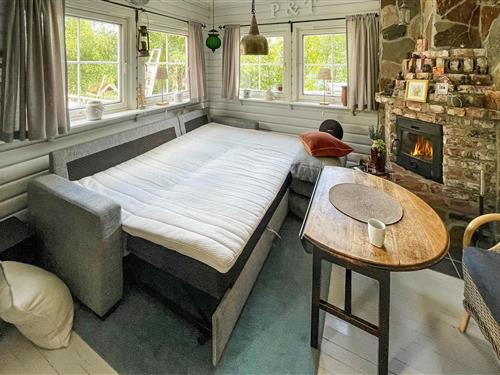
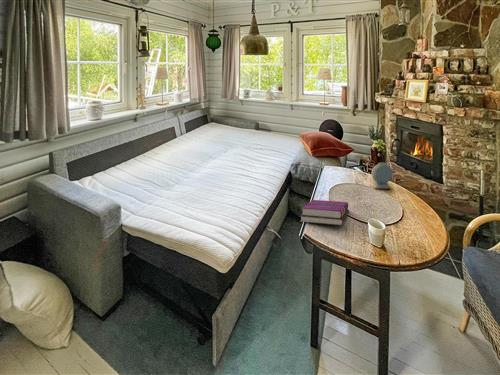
+ alarm clock [370,162,394,189]
+ hardback book [299,199,350,227]
